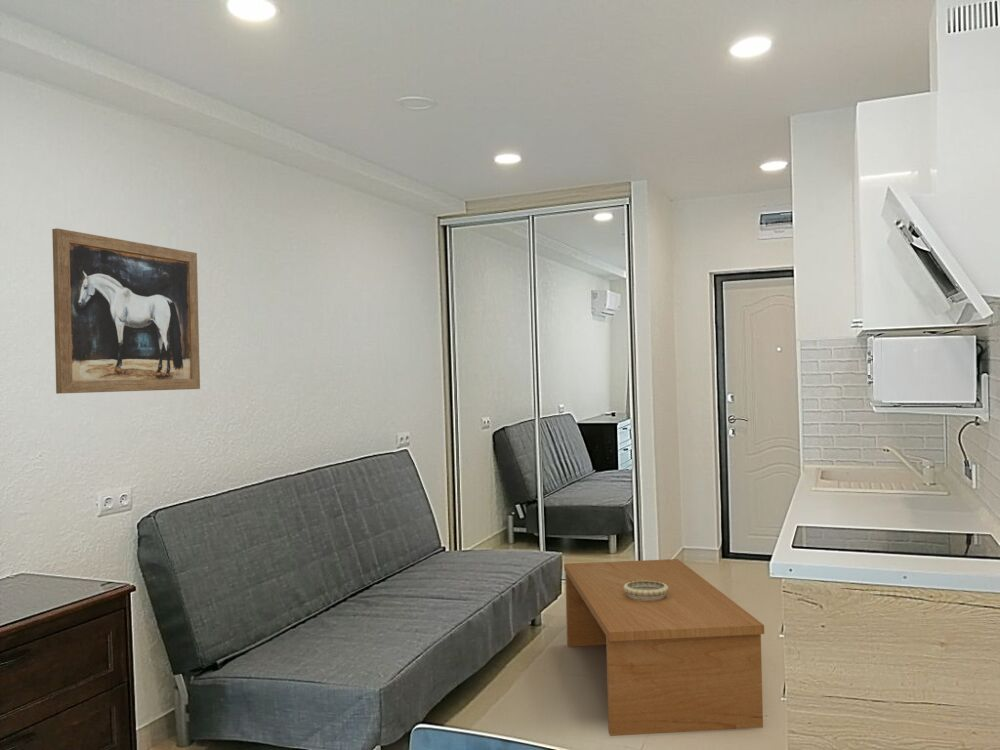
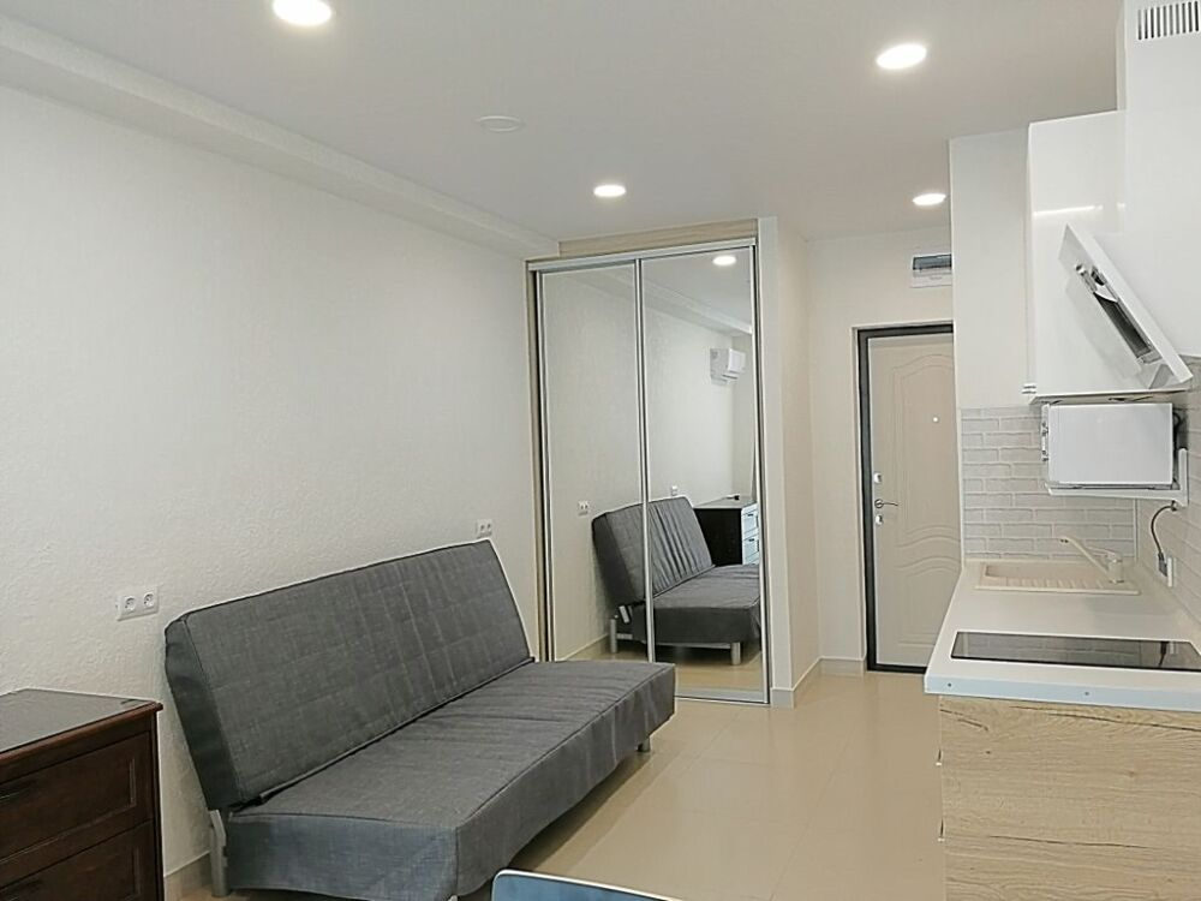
- coffee table [563,558,765,737]
- decorative bowl [624,580,668,601]
- wall art [51,227,201,395]
